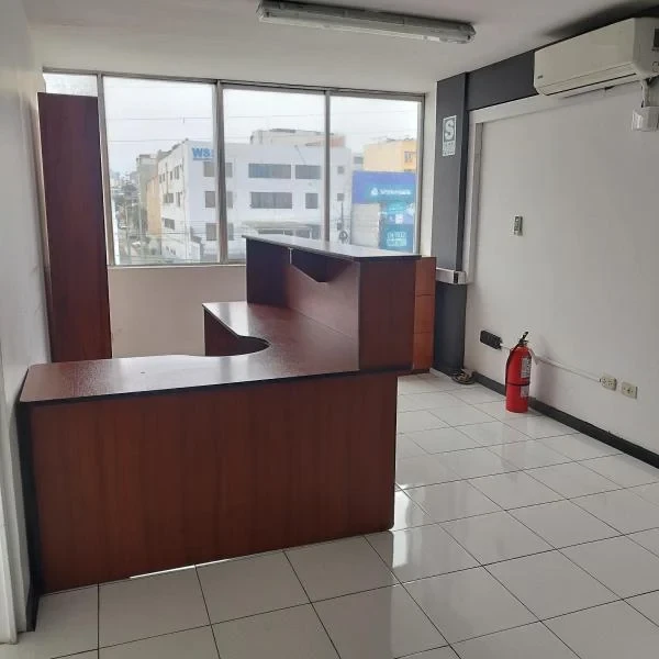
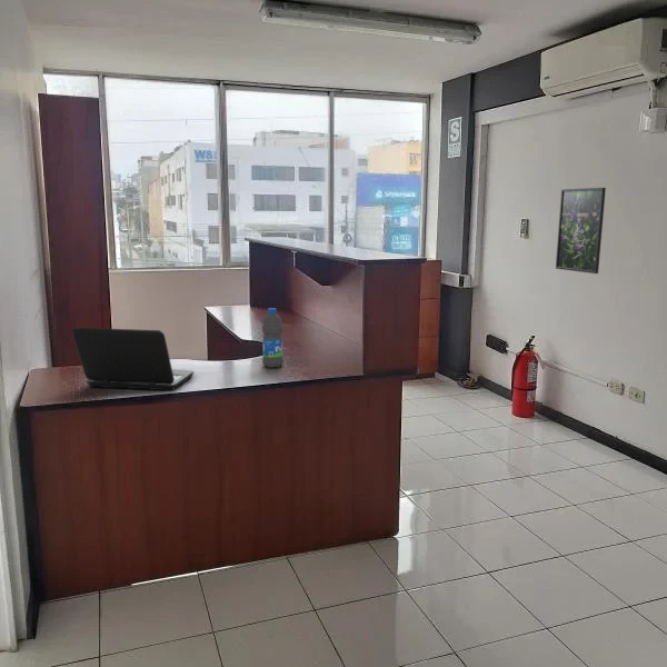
+ laptop [71,327,195,391]
+ water bottle [261,307,285,369]
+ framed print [555,187,607,275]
